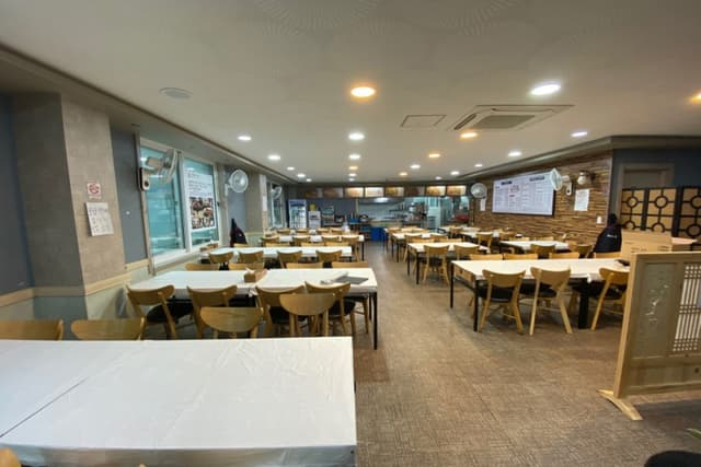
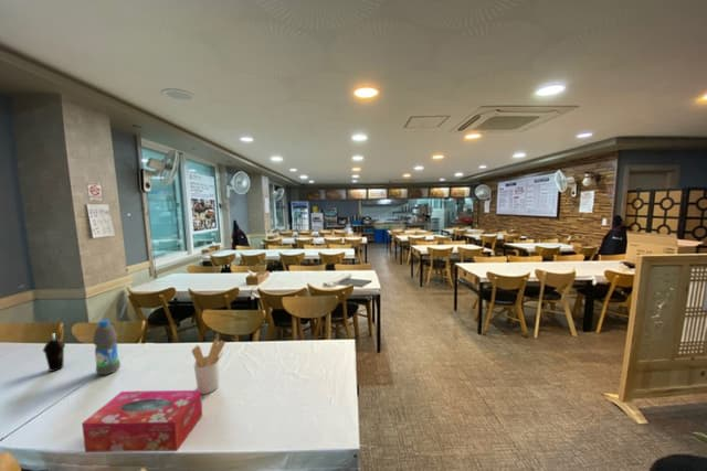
+ cup [42,332,66,373]
+ water bottle [92,319,122,376]
+ utensil holder [191,339,226,395]
+ tissue box [81,389,203,453]
